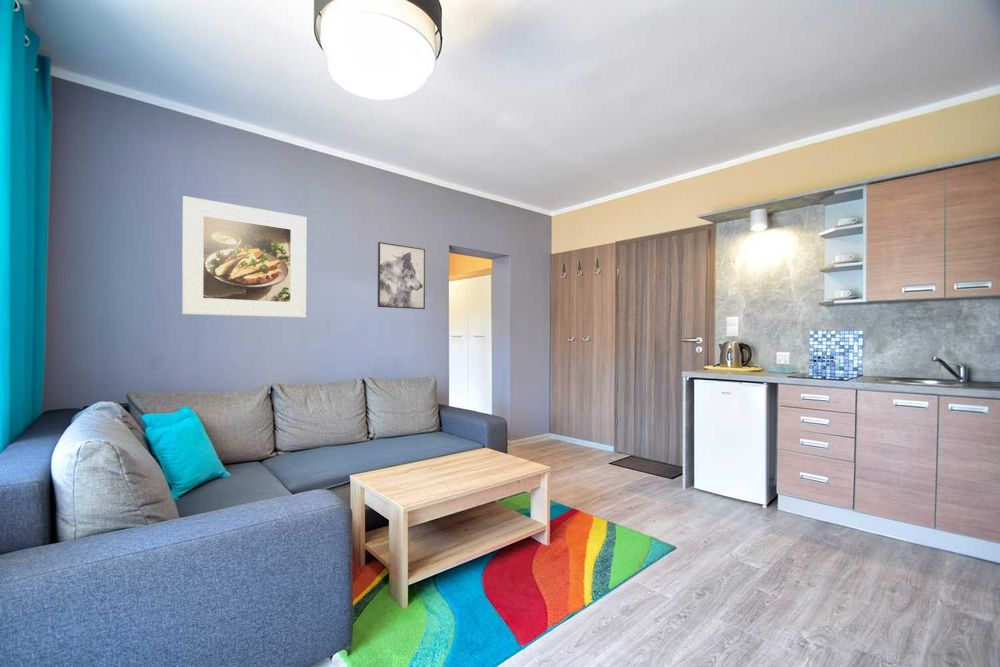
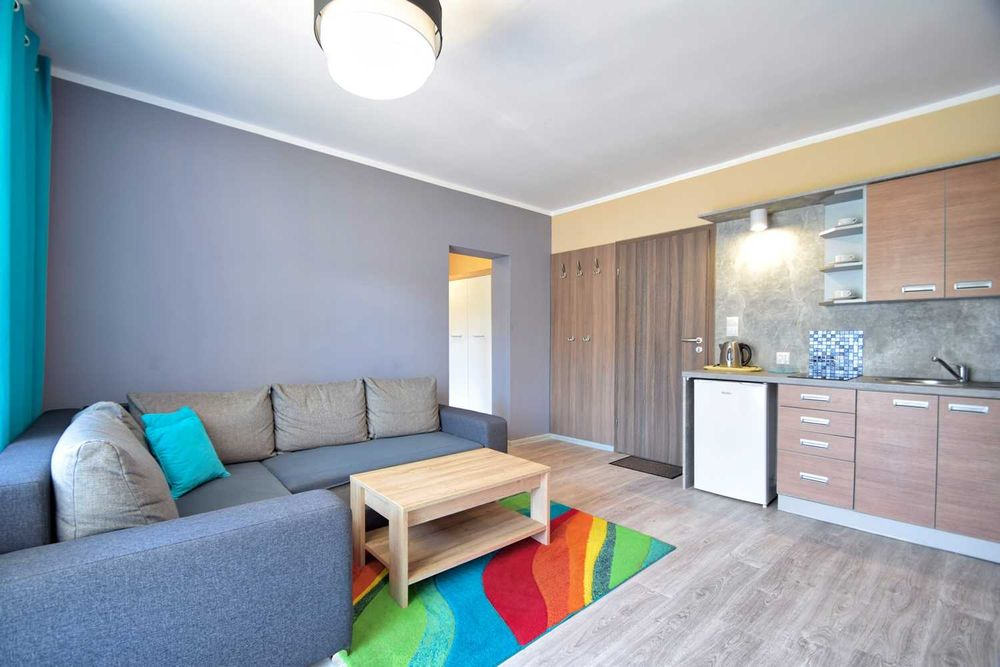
- wall art [377,241,426,310]
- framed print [181,195,307,318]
